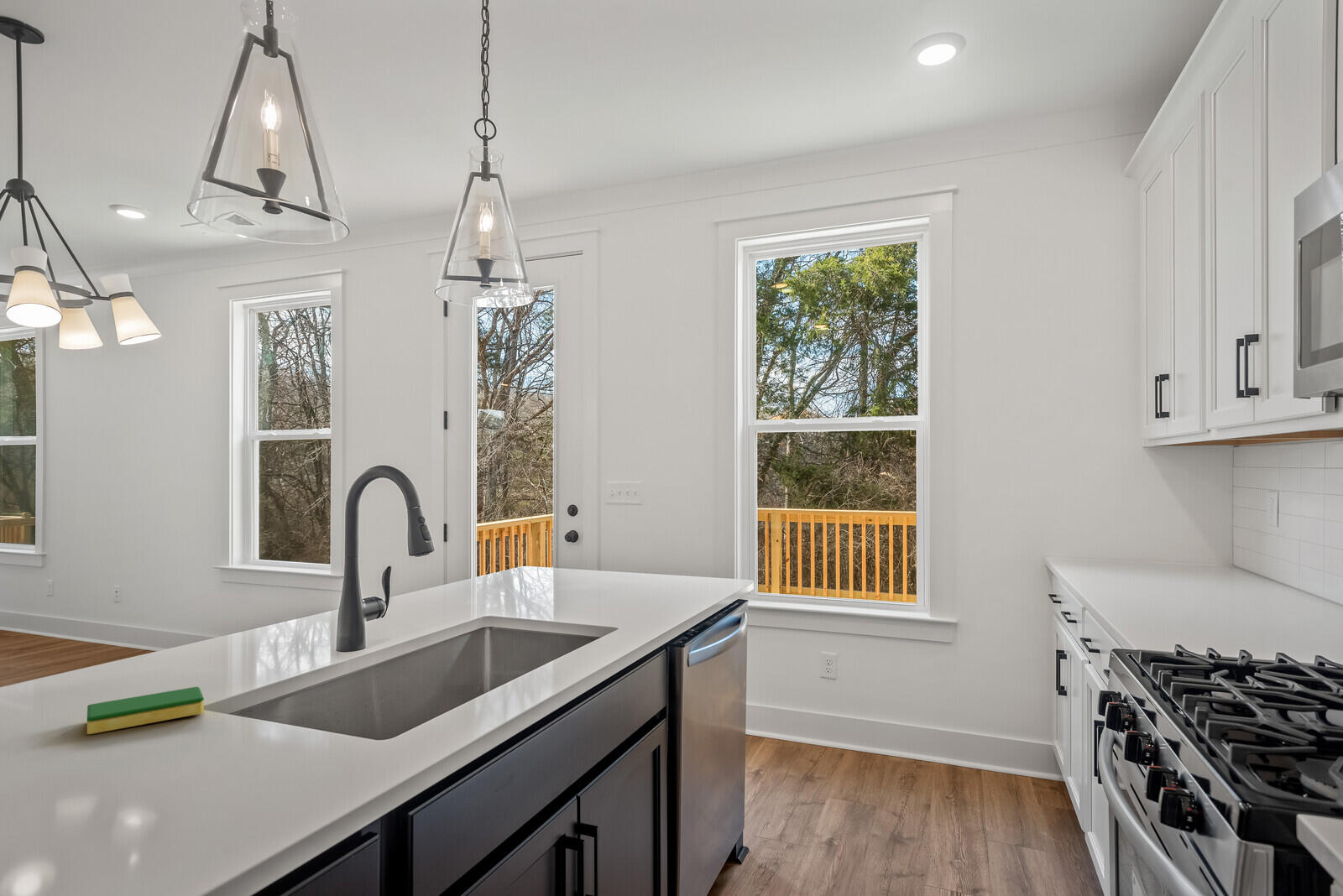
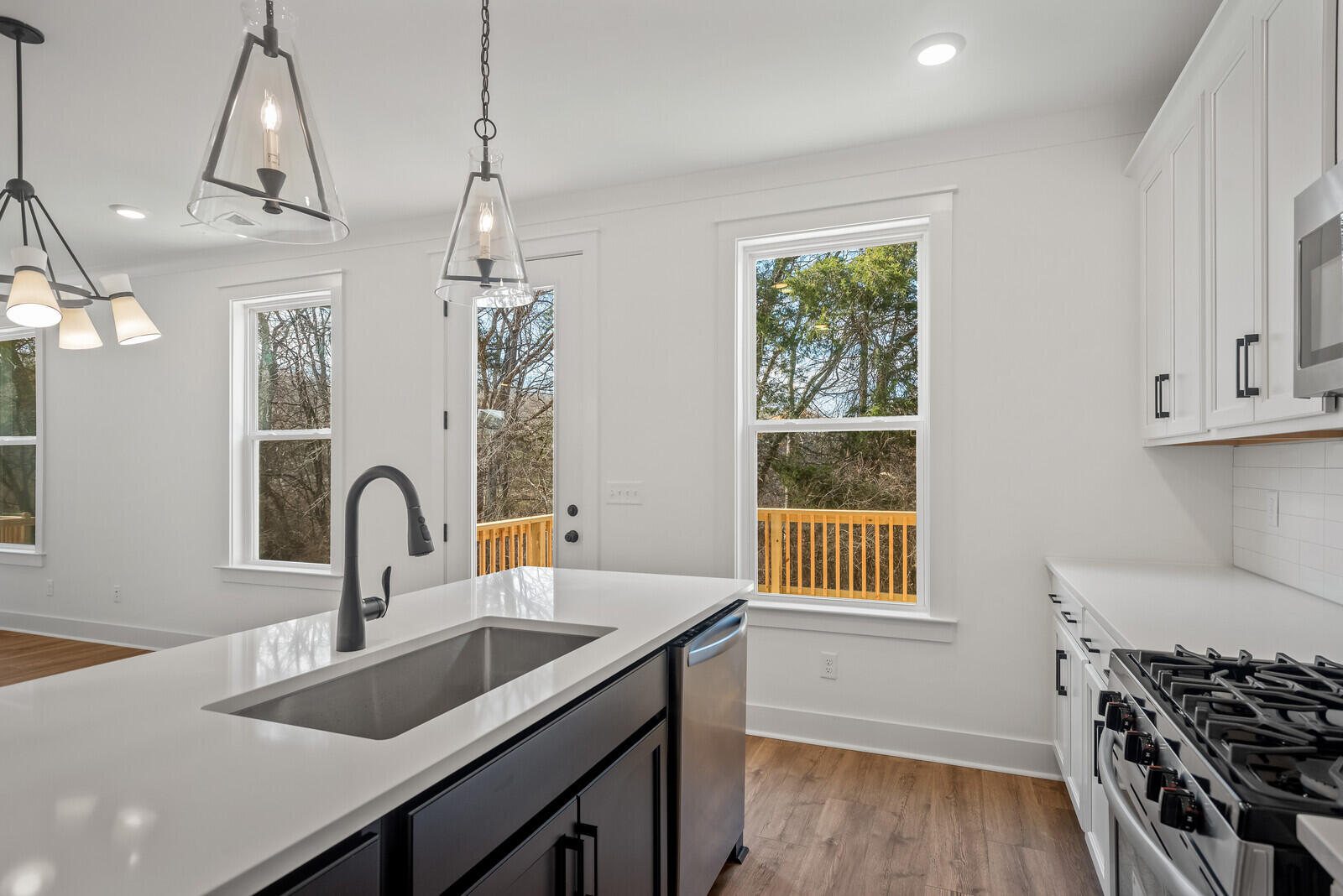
- dish sponge [86,686,205,735]
